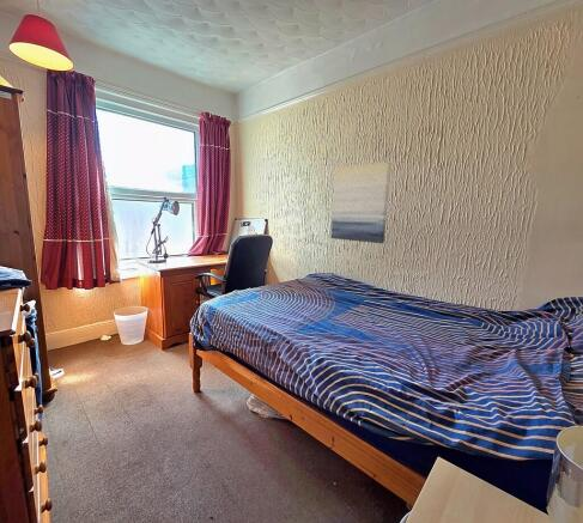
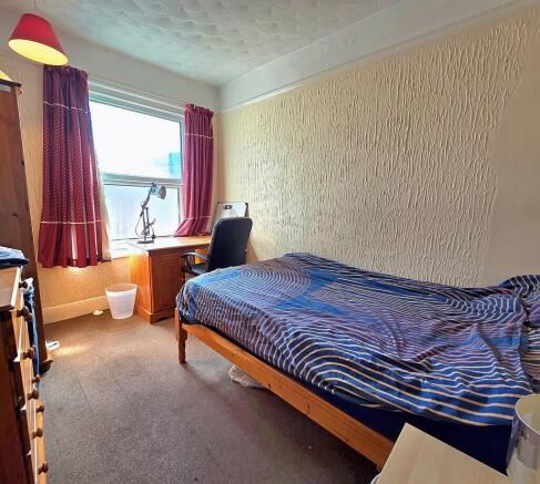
- wall art [330,162,393,244]
